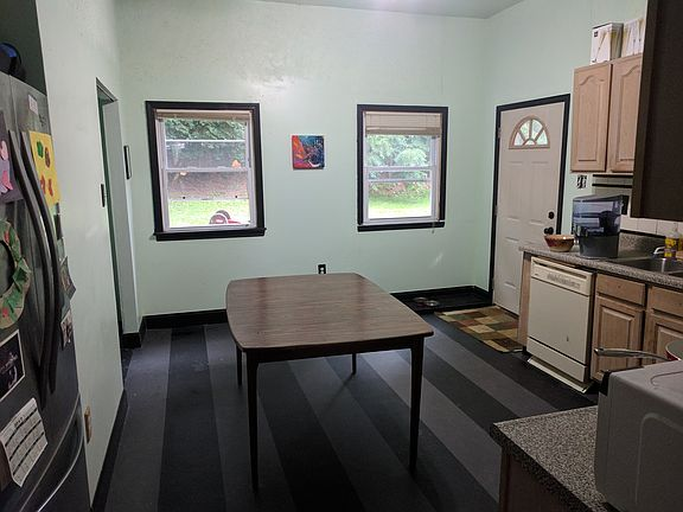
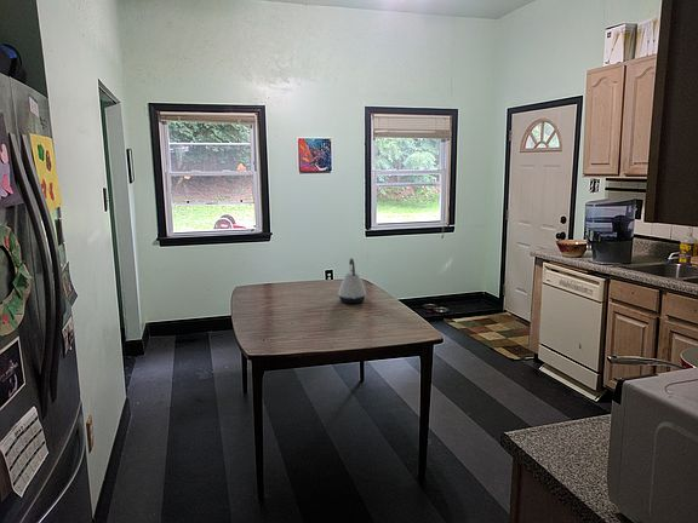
+ kettle [337,257,367,304]
